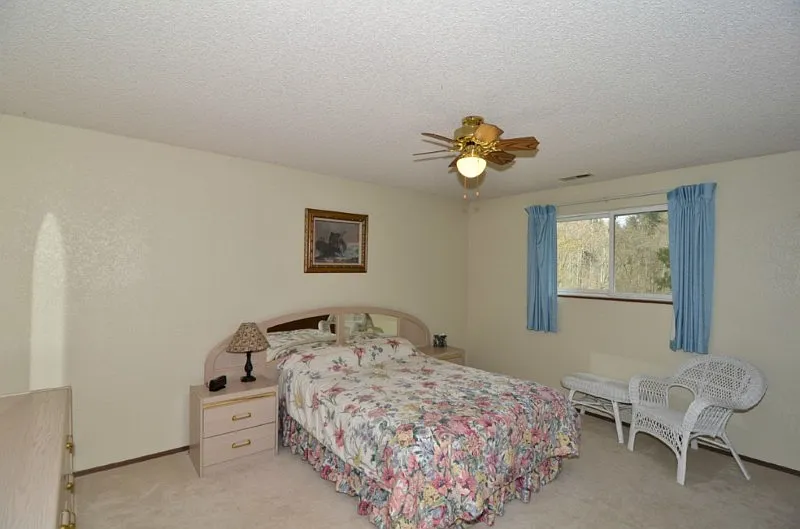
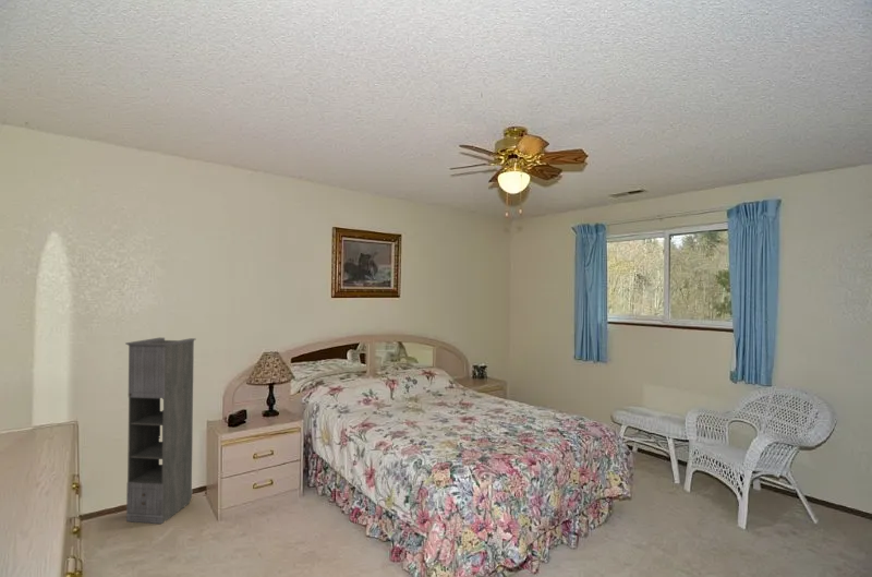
+ storage cabinet [124,337,197,525]
